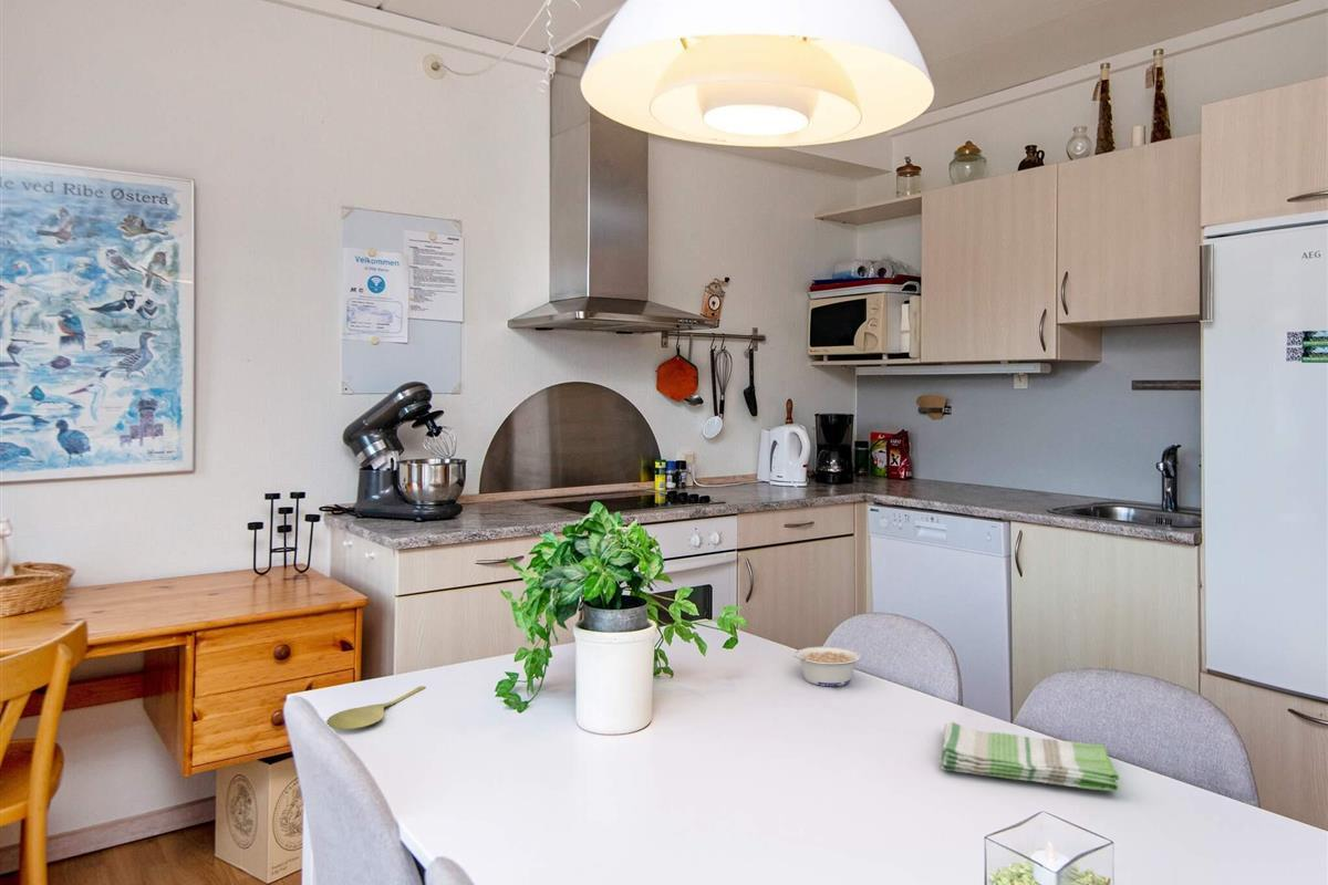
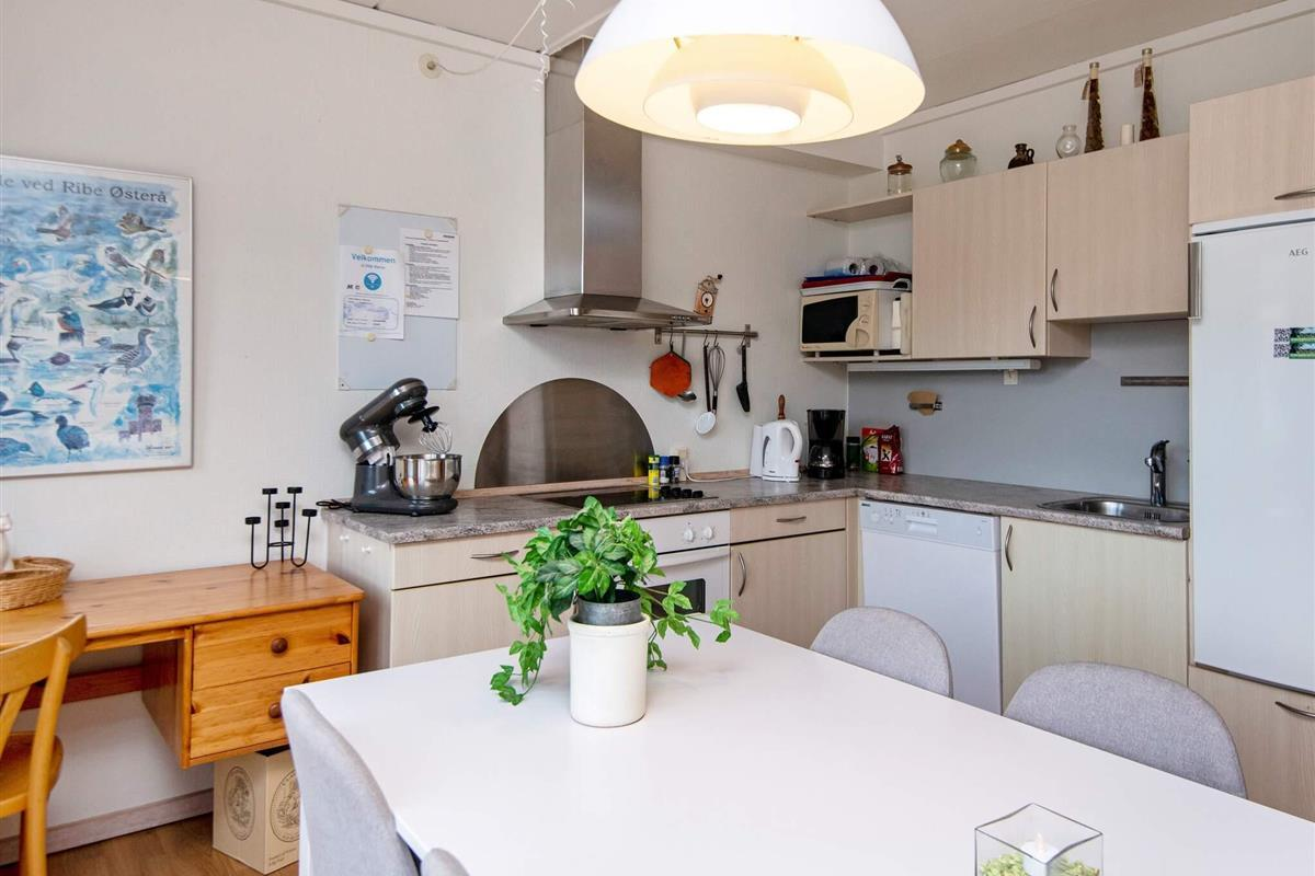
- legume [792,646,862,687]
- spoon [325,685,427,730]
- dish towel [940,721,1120,792]
